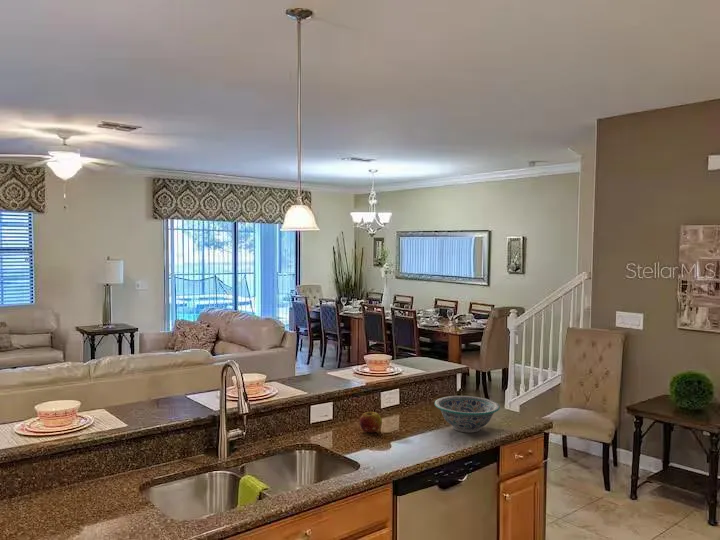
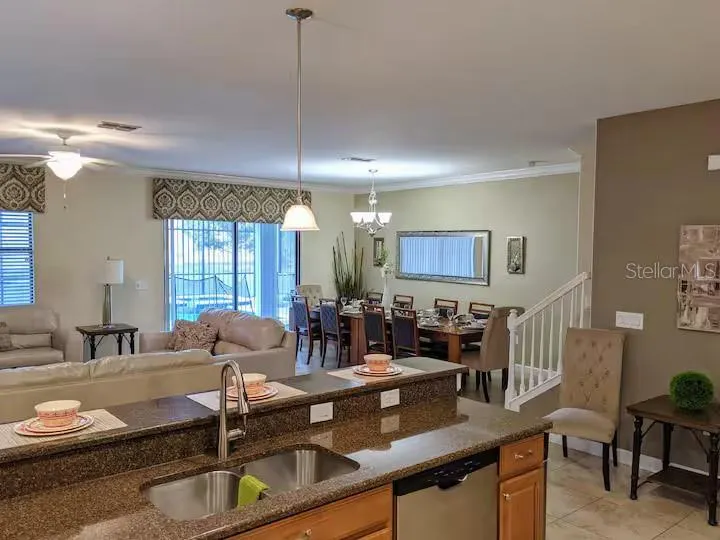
- decorative bowl [434,395,501,433]
- fruit [359,411,383,434]
